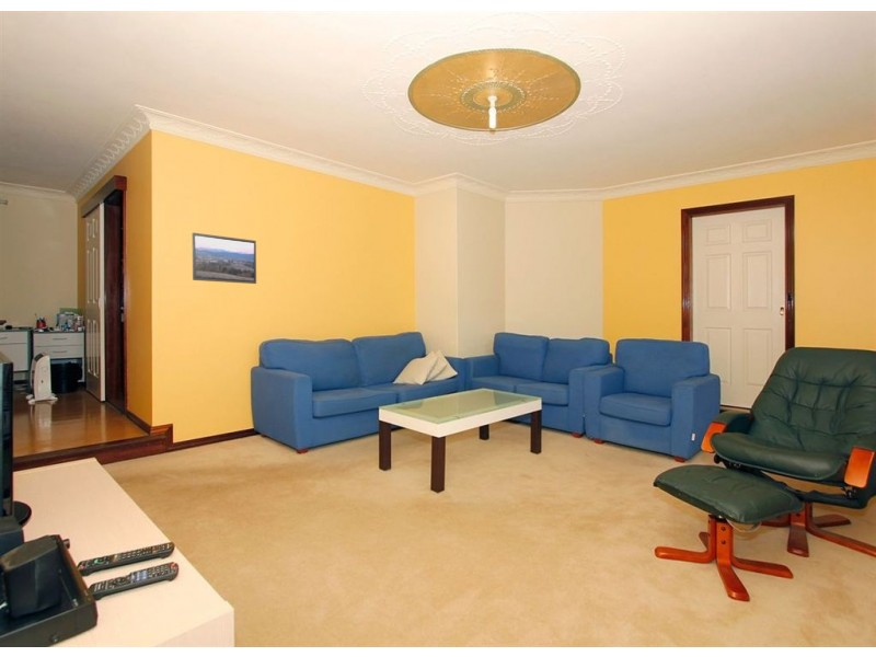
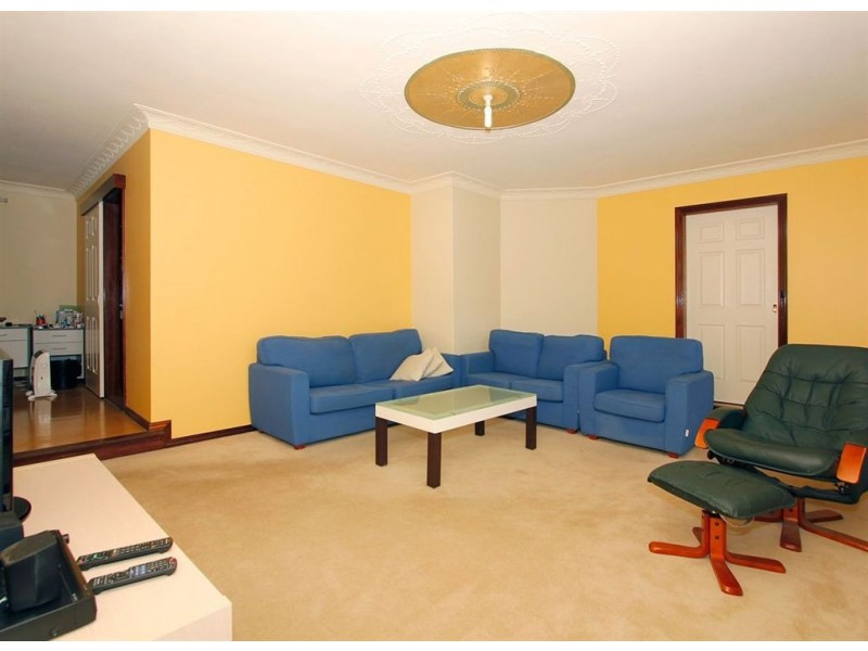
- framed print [192,232,257,285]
